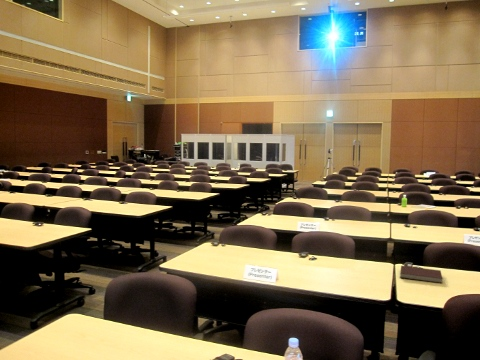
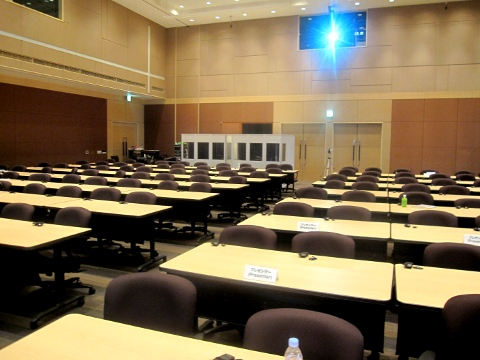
- notebook [399,265,443,284]
